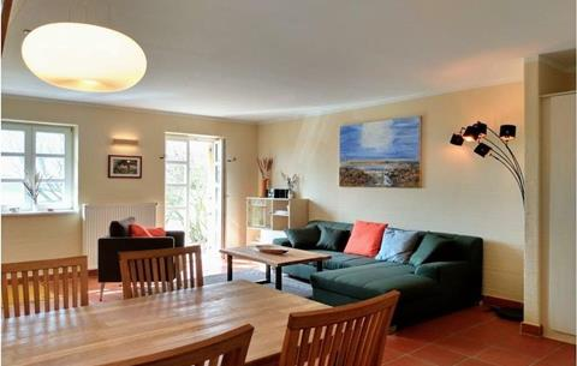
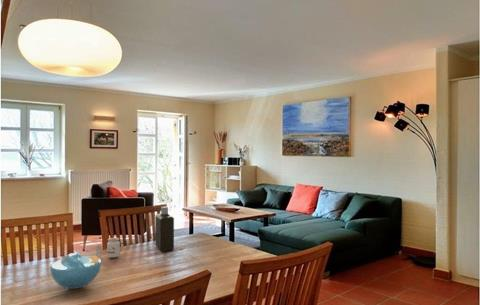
+ bottle [154,206,175,253]
+ bowl [49,251,102,290]
+ candle [95,237,121,259]
